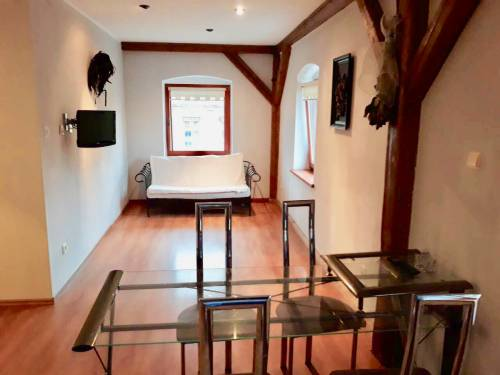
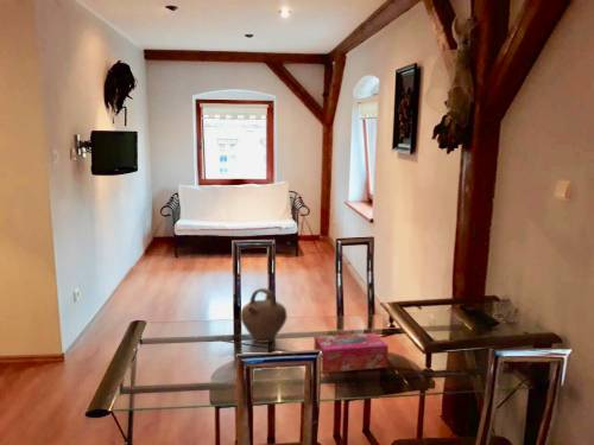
+ tissue box [312,331,390,374]
+ jug [239,287,289,344]
